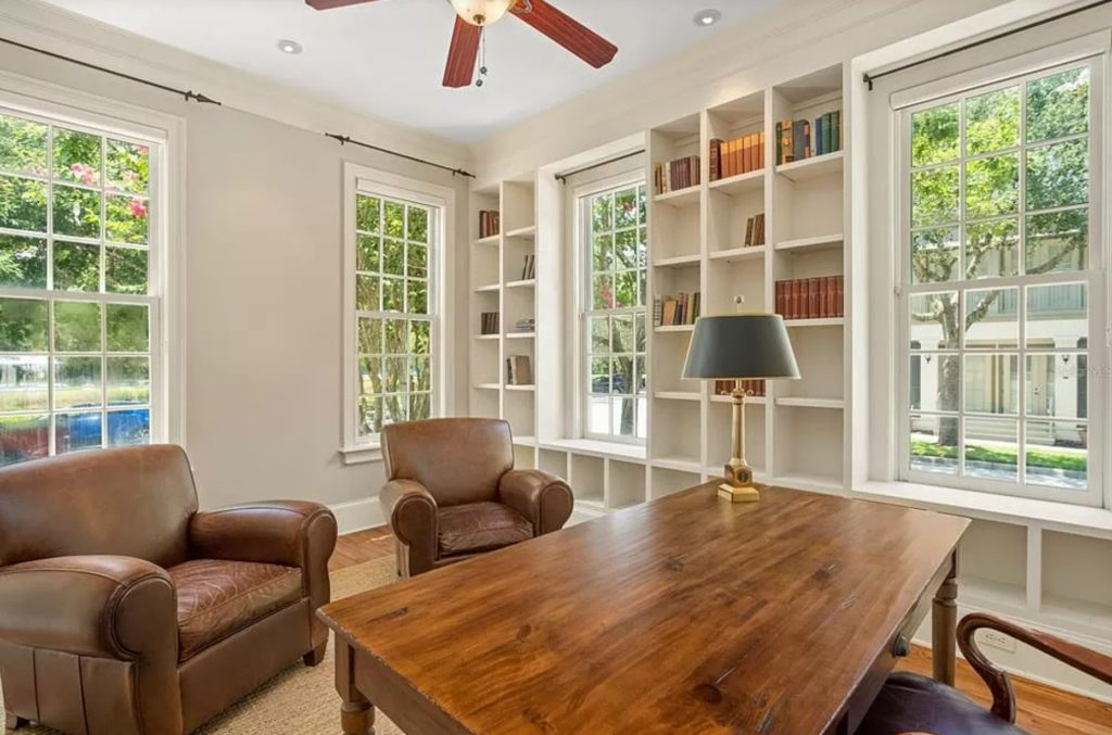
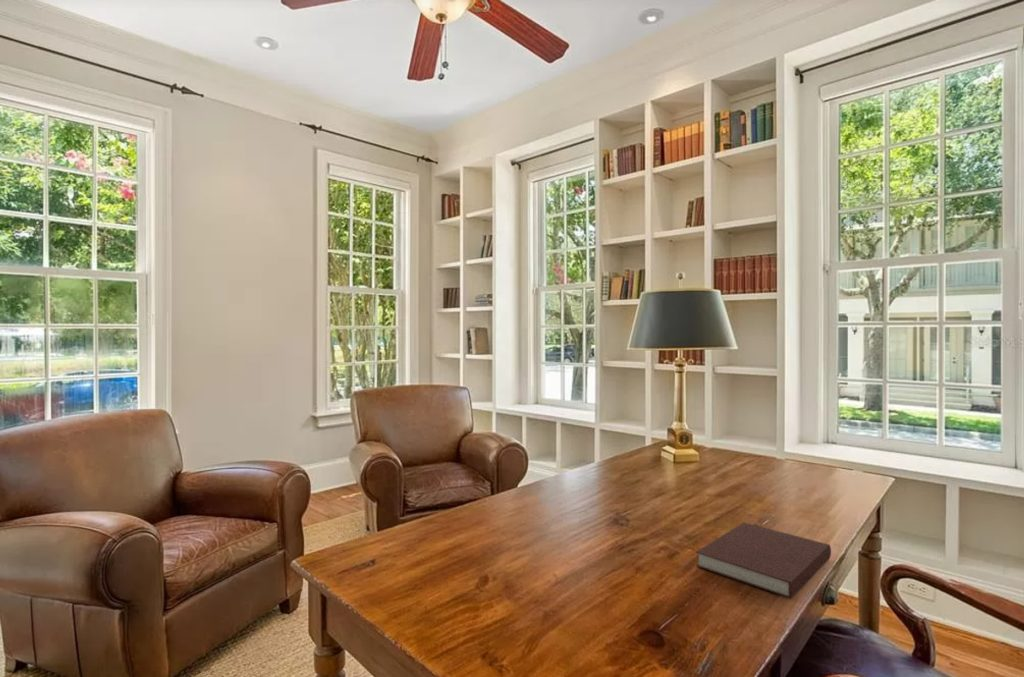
+ notebook [695,521,832,600]
